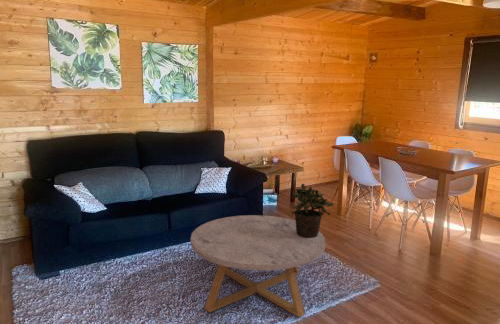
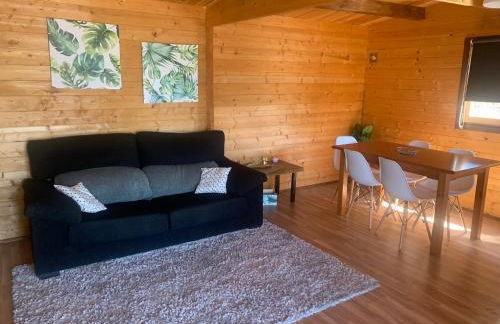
- coffee table [190,214,326,318]
- potted plant [291,183,335,238]
